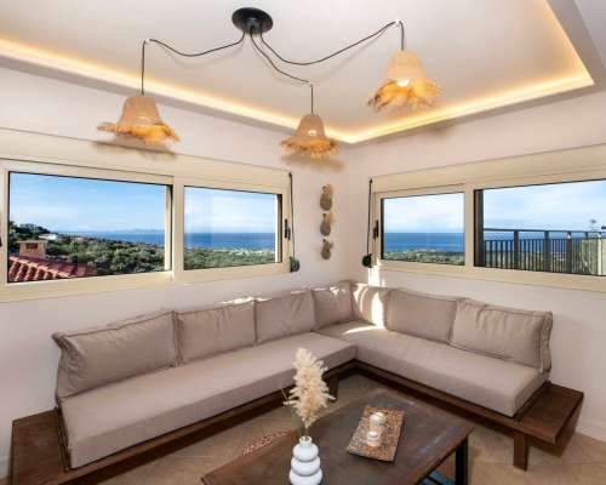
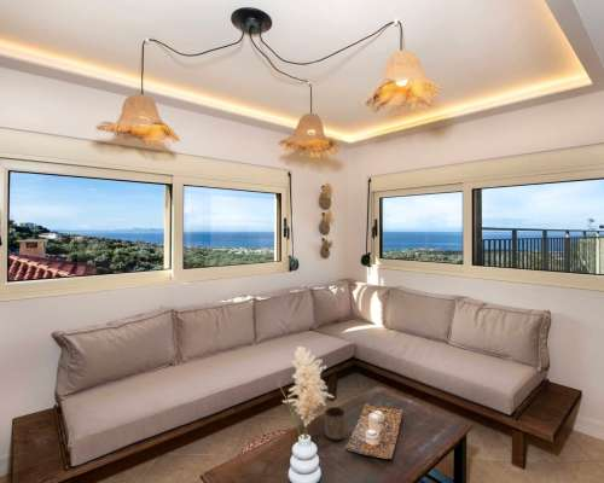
+ cup [324,406,347,441]
